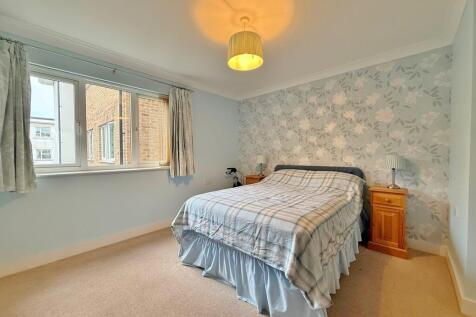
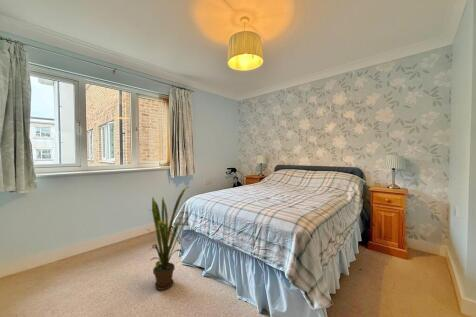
+ house plant [145,186,195,291]
